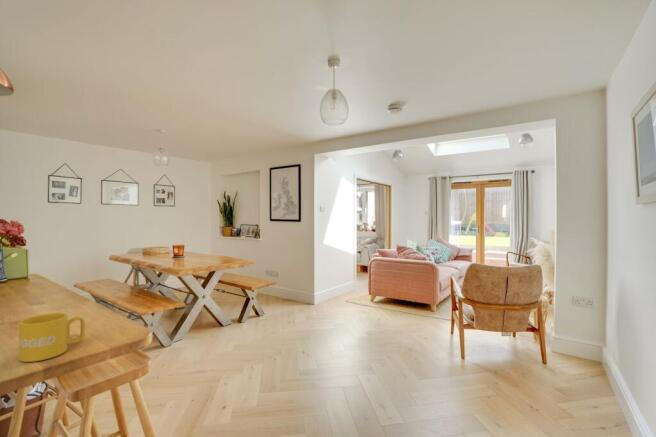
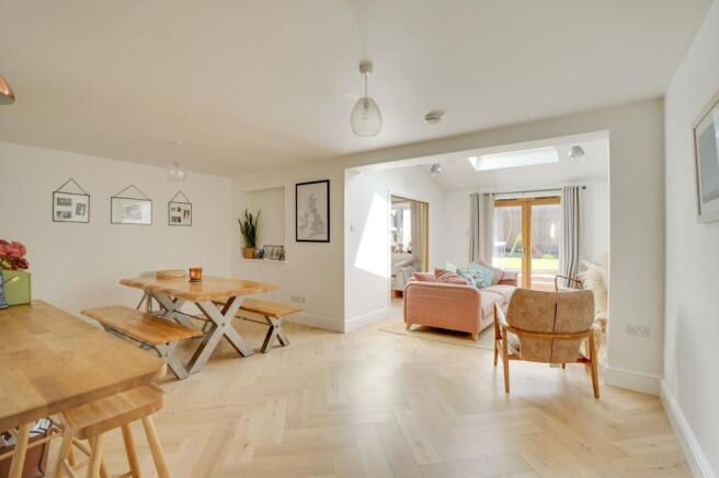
- mug [18,312,86,363]
